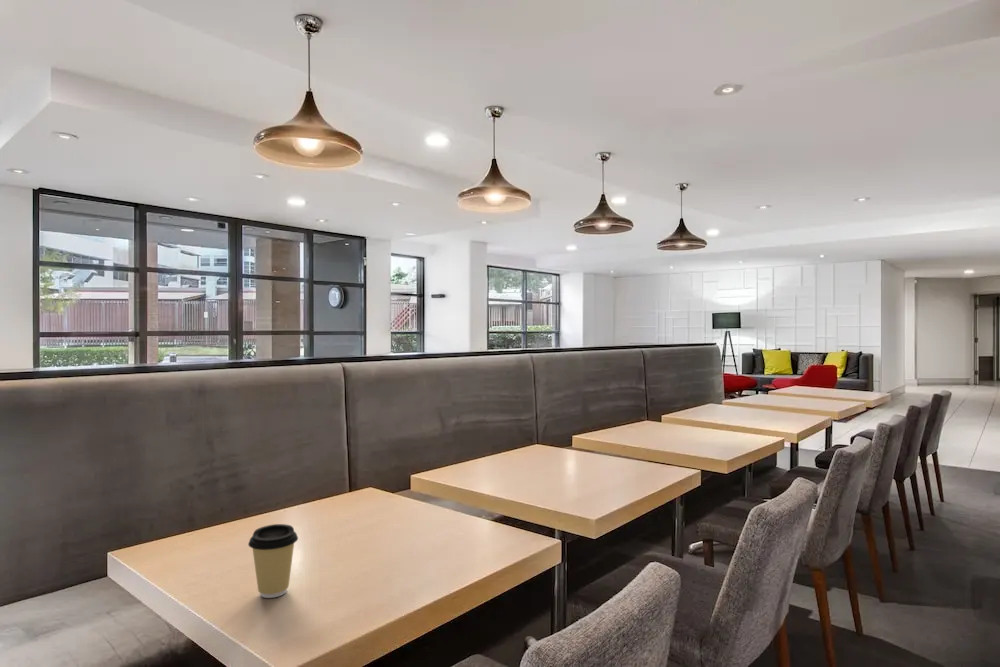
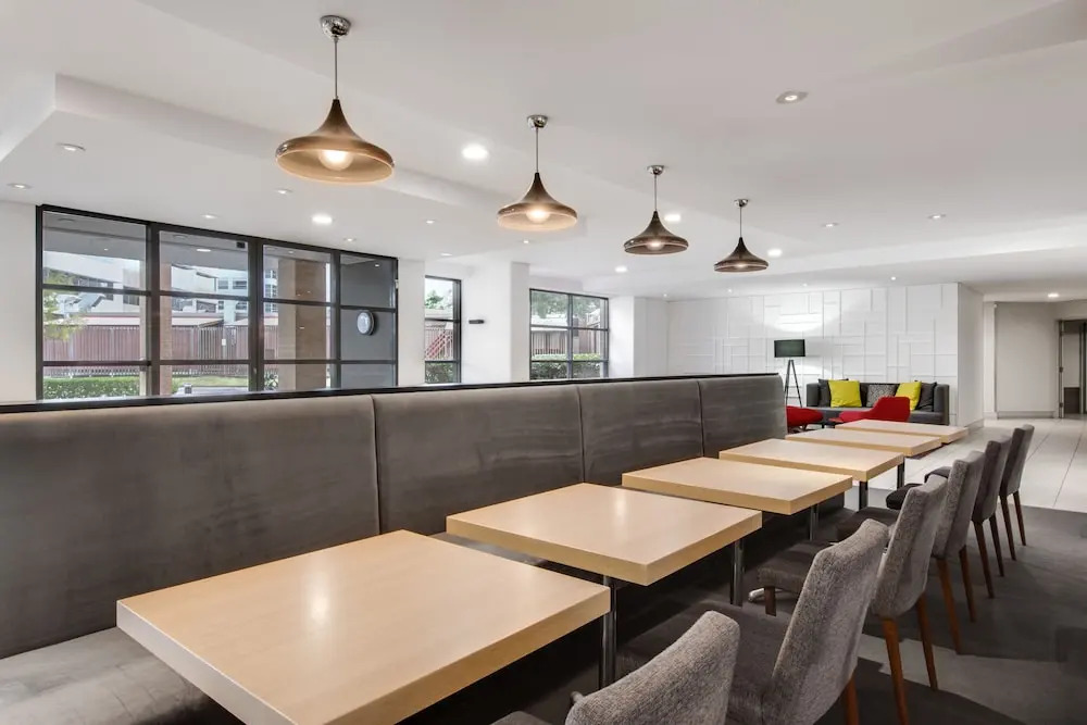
- coffee cup [247,523,299,599]
